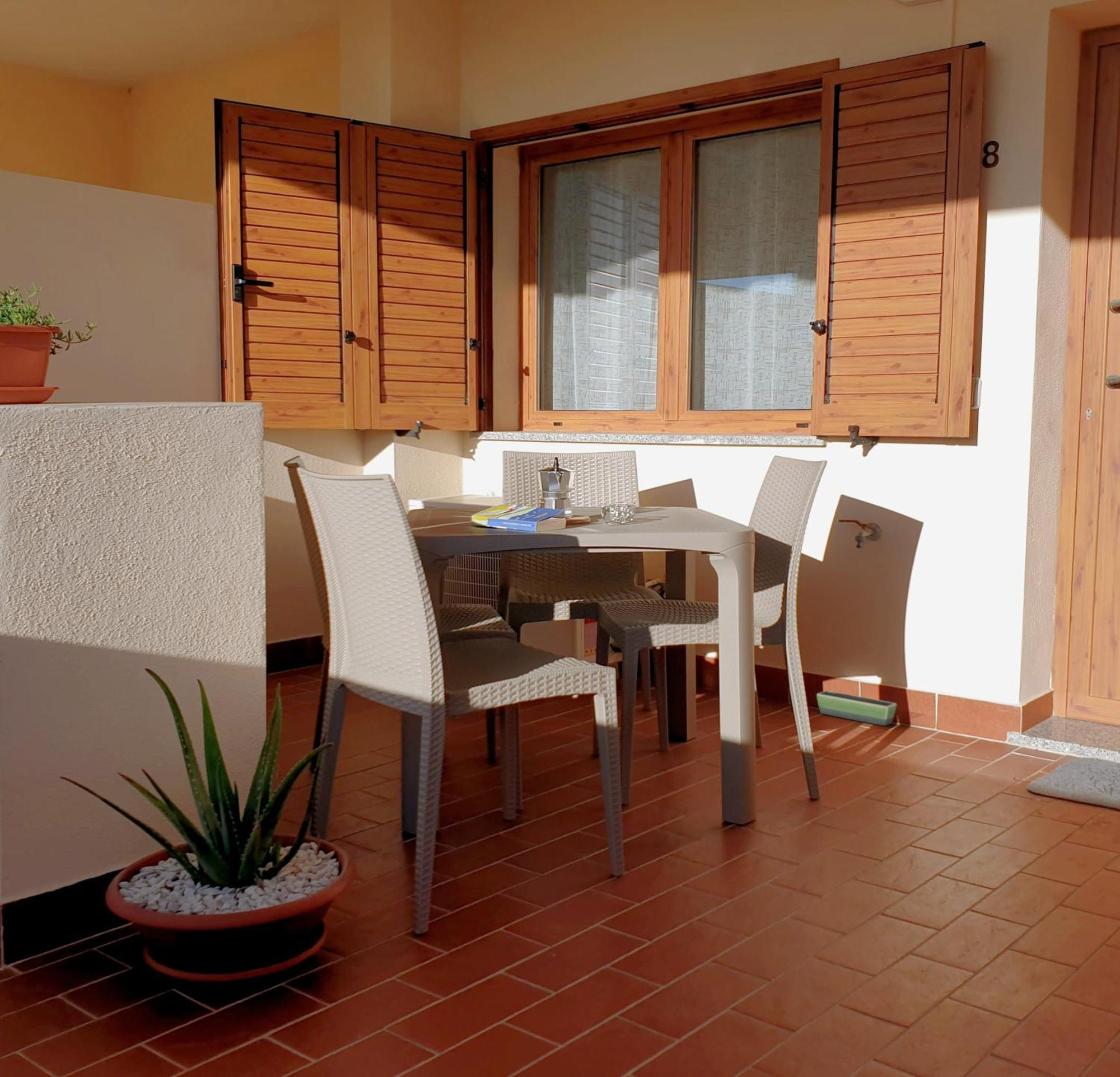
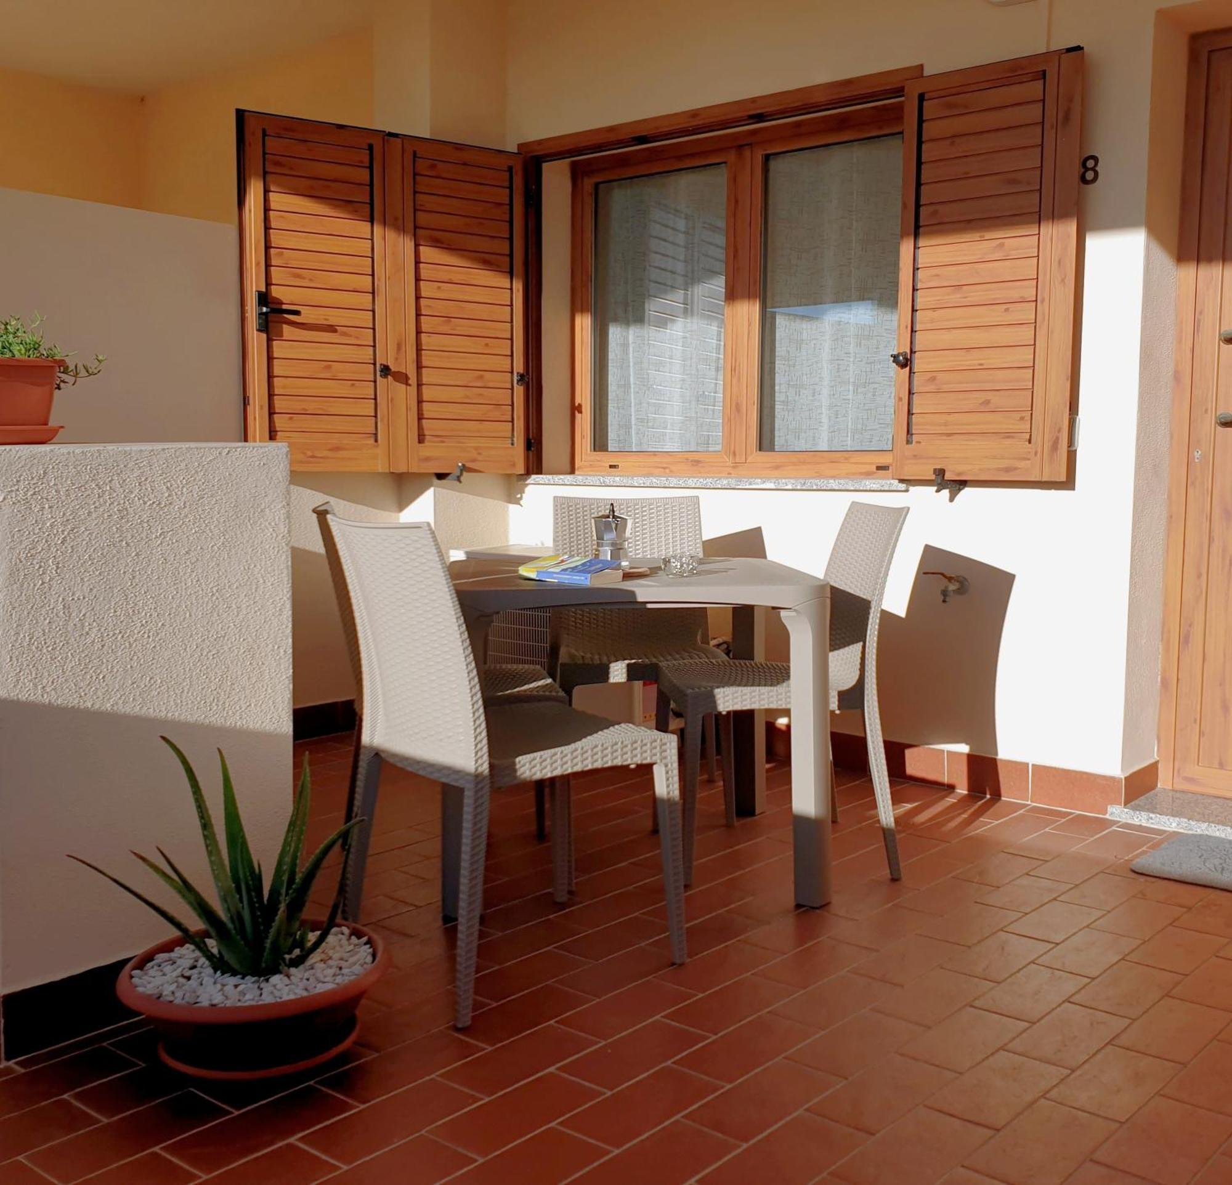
- planter [816,690,897,727]
